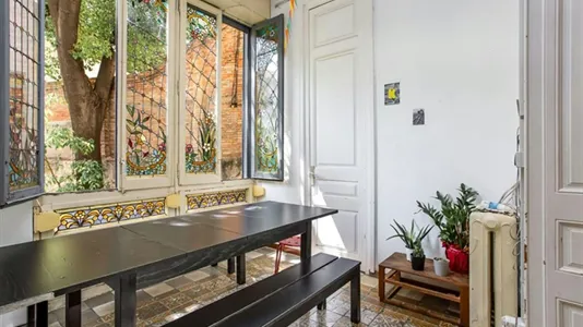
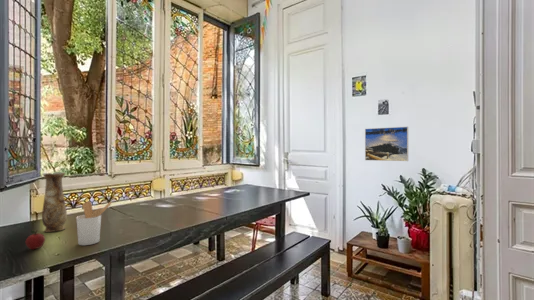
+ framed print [364,126,409,162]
+ vase [41,171,68,233]
+ apple [25,230,46,250]
+ utensil holder [75,200,112,246]
